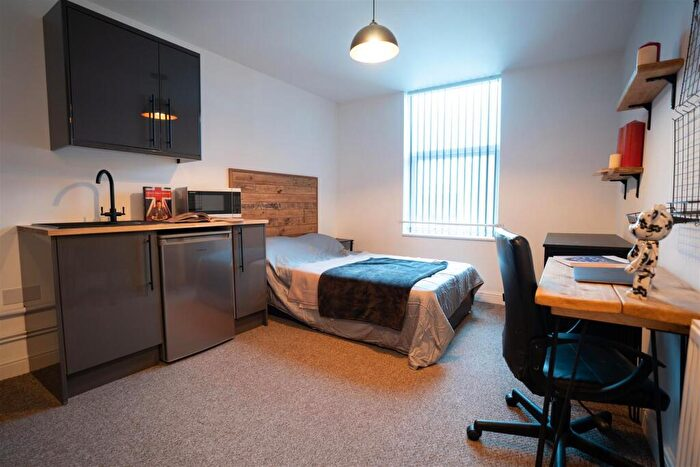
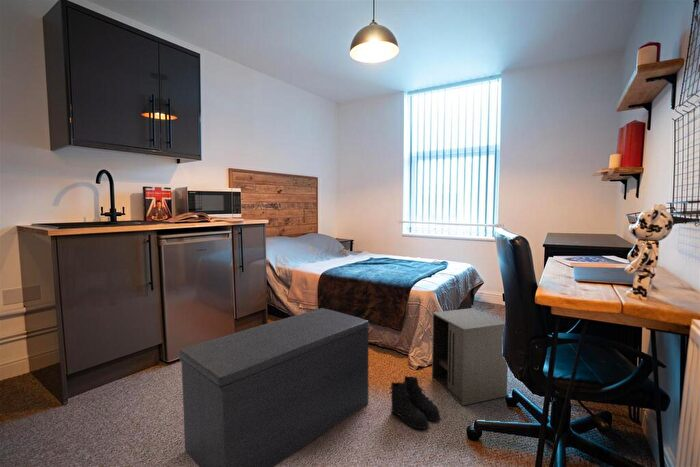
+ speaker [431,307,509,406]
+ bench [179,307,370,467]
+ boots [389,375,441,430]
